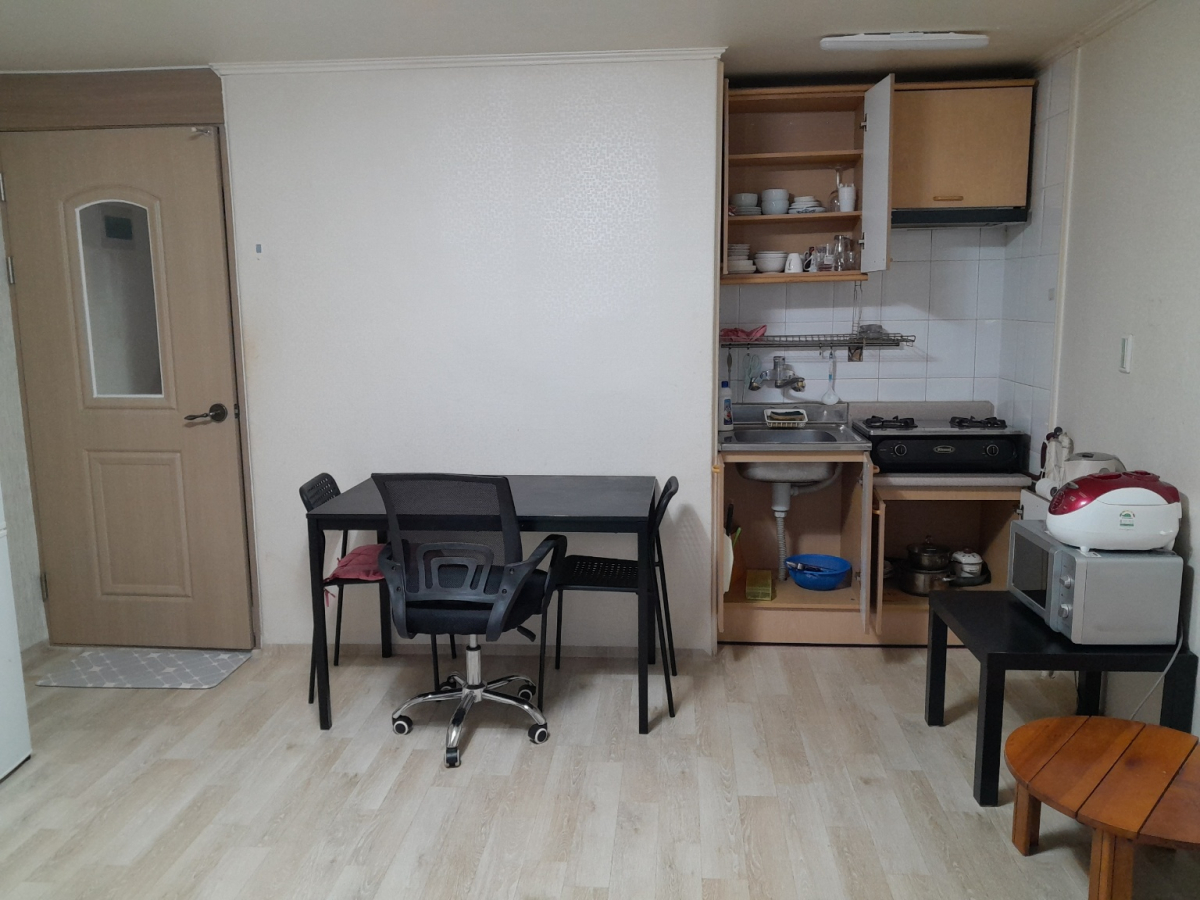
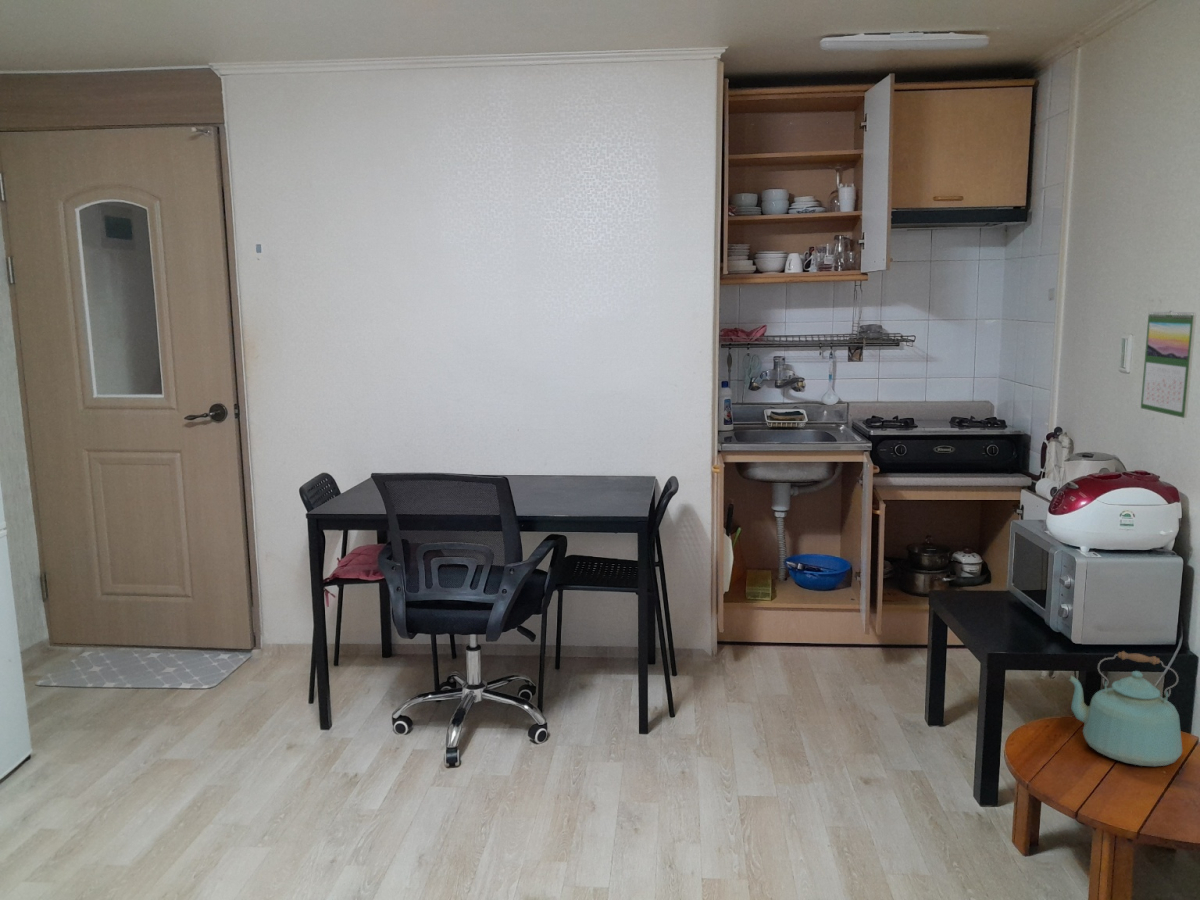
+ kettle [1067,650,1183,767]
+ calendar [1140,309,1197,419]
